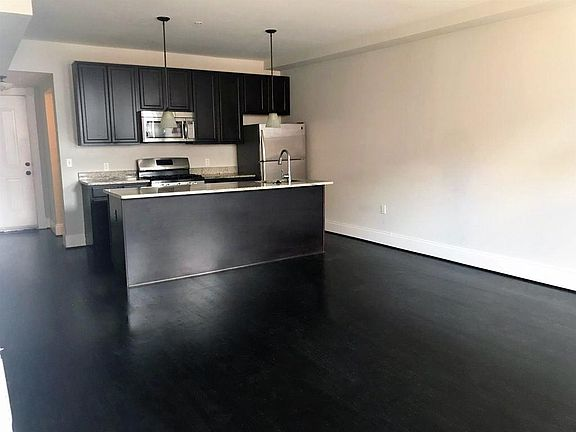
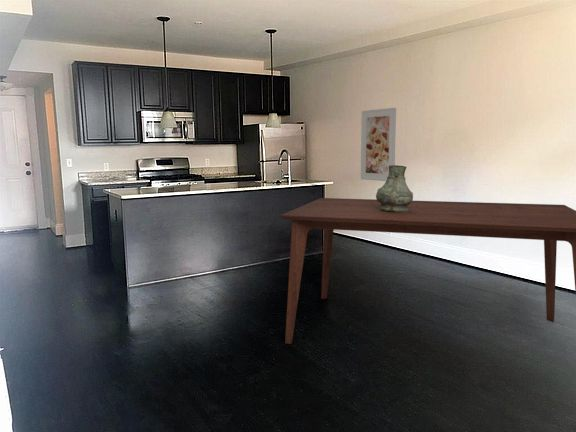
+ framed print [360,107,397,182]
+ vase [375,164,414,212]
+ dining table [280,197,576,345]
